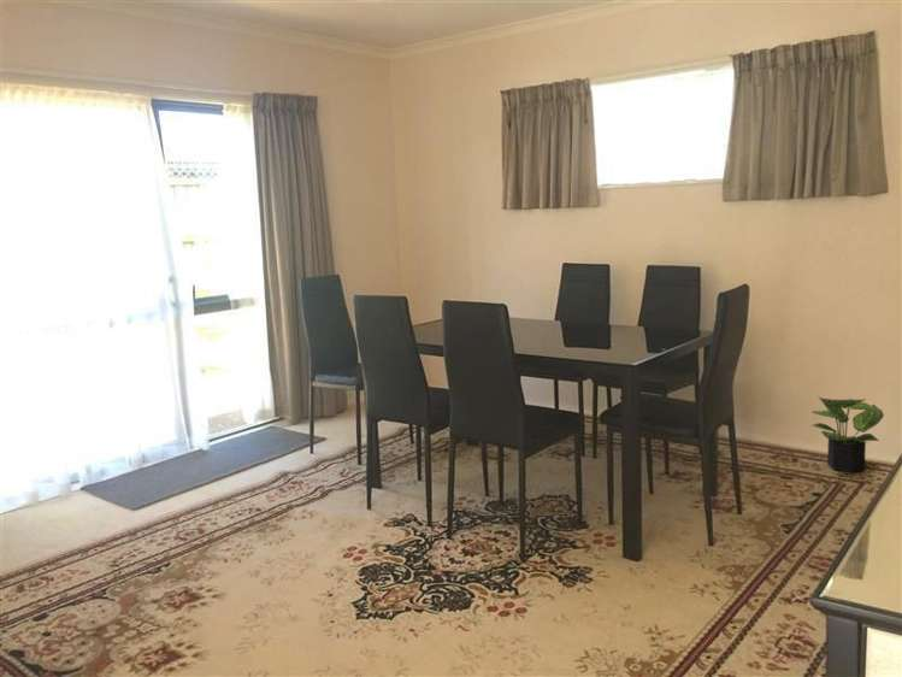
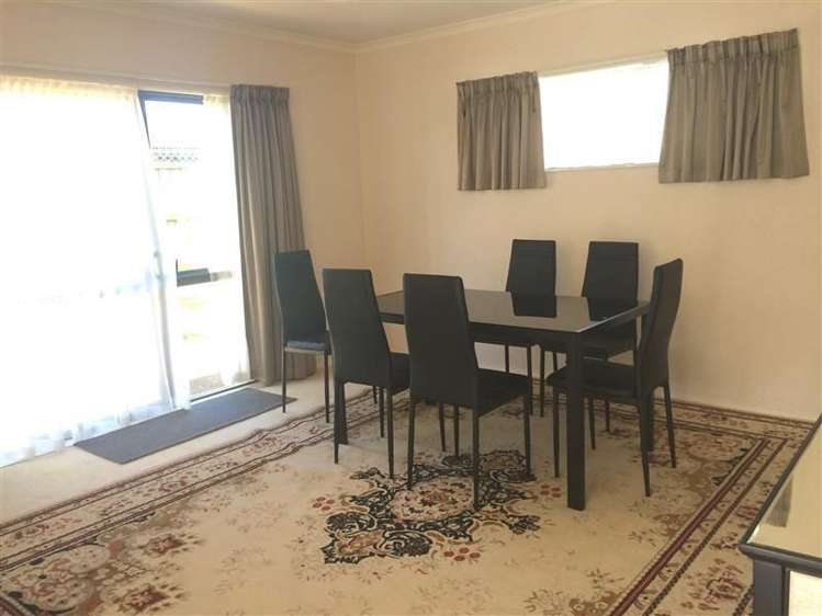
- potted plant [810,396,885,473]
